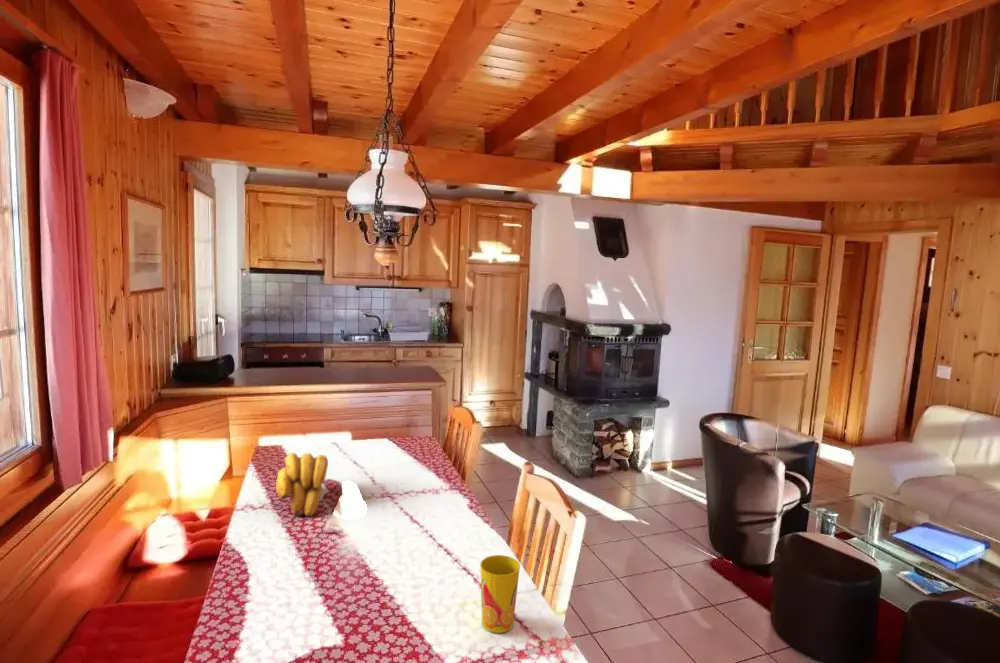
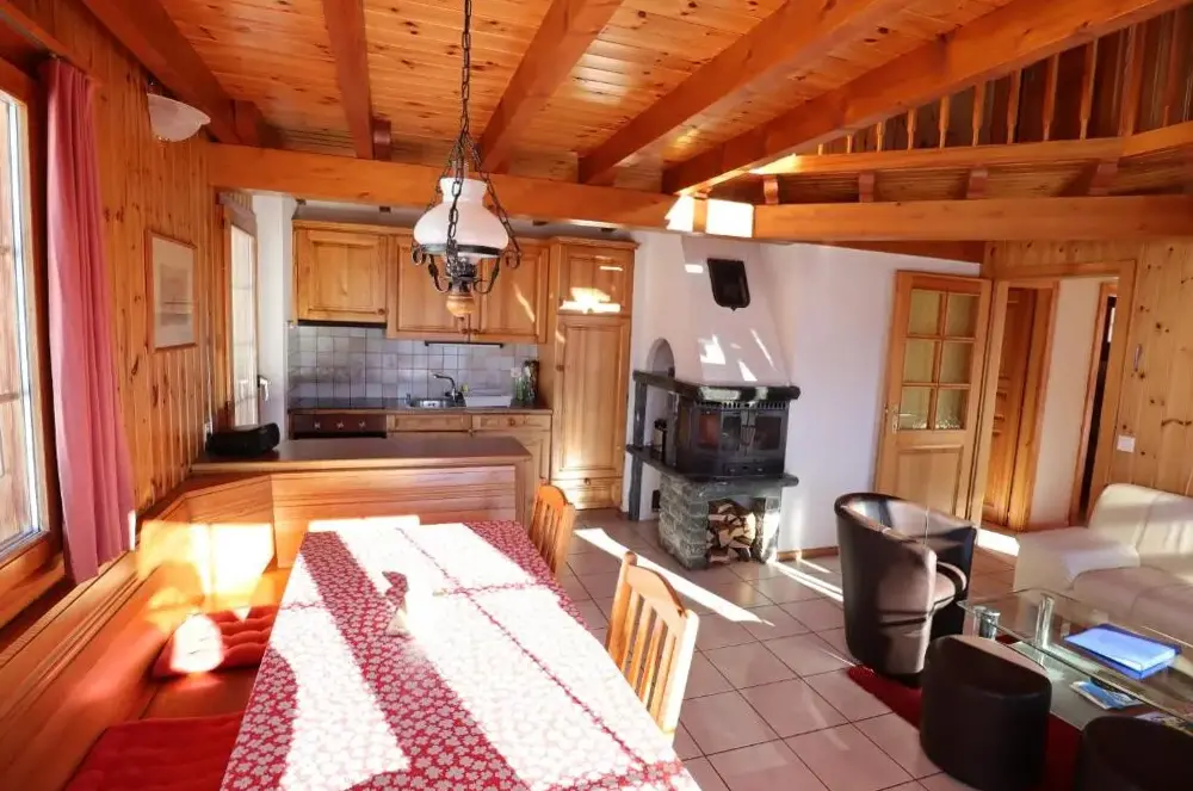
- banana bunch [275,452,329,518]
- cup [479,554,521,634]
